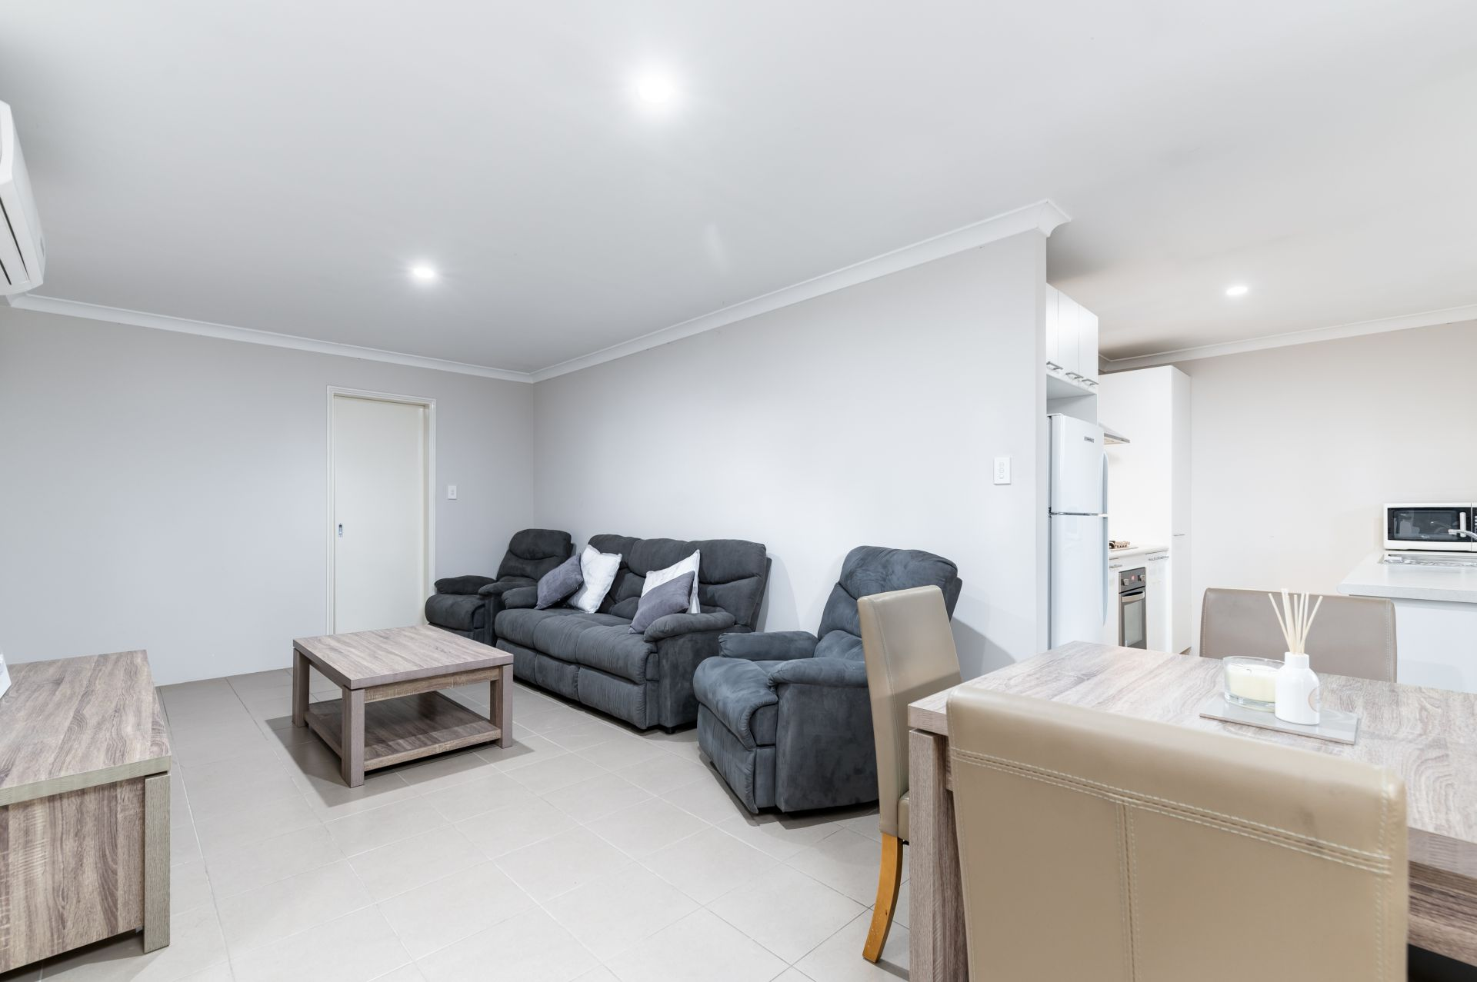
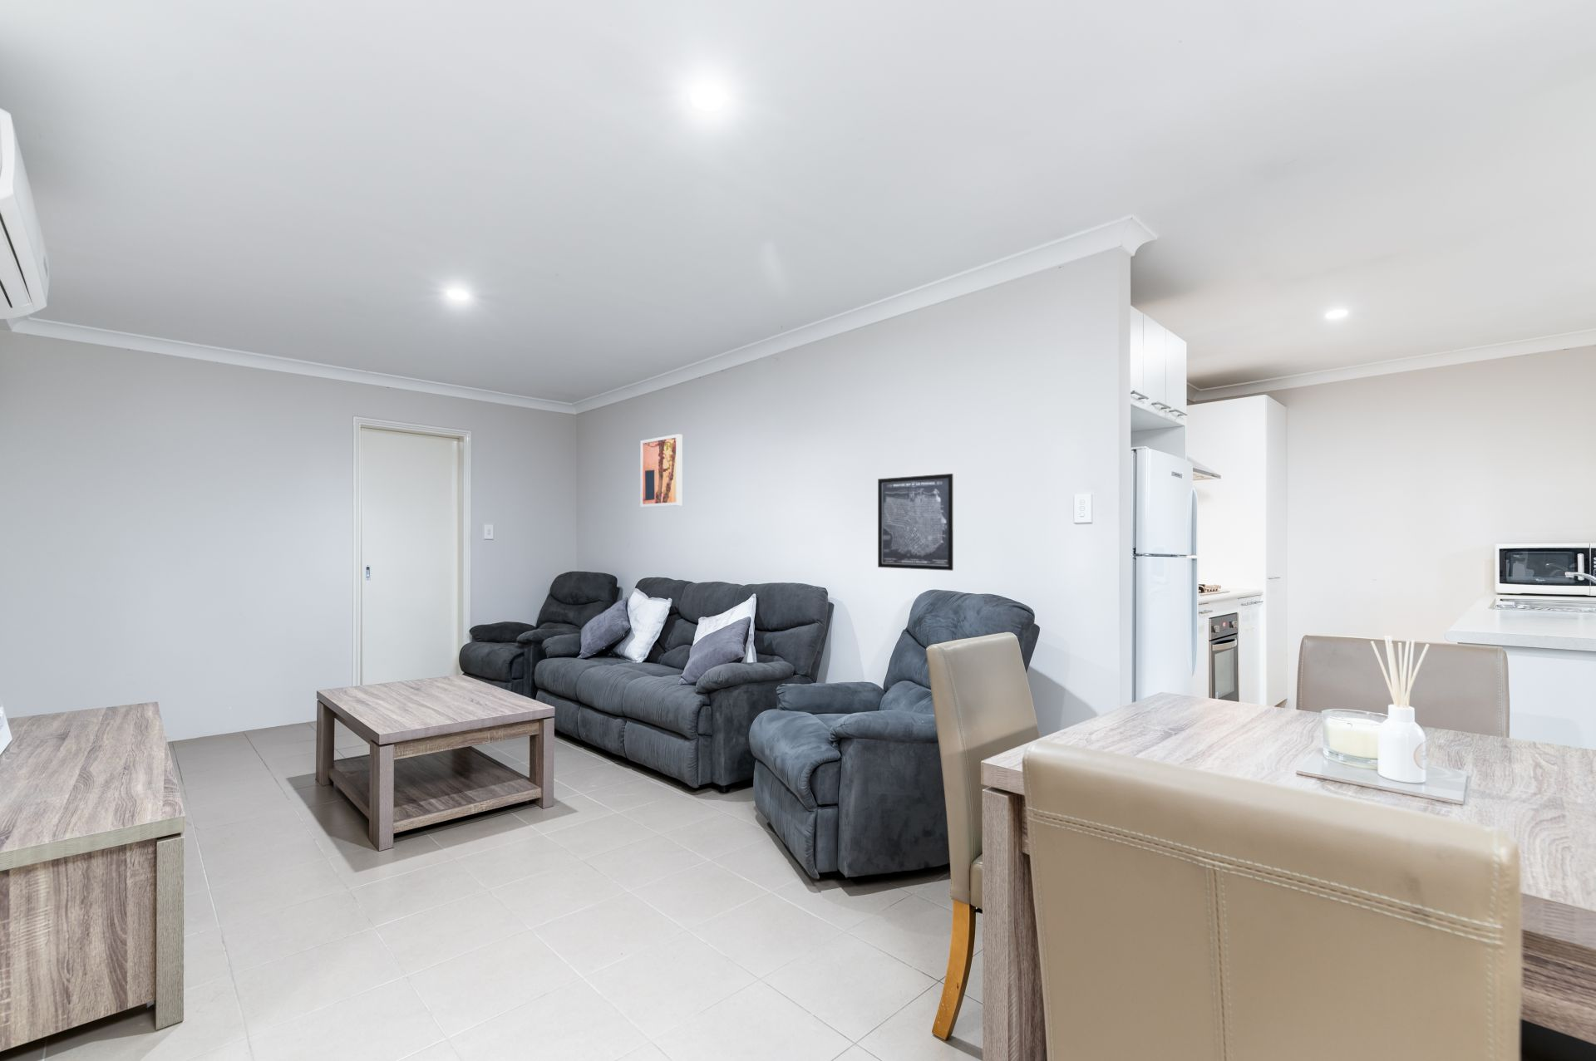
+ wall art [640,433,684,508]
+ wall art [877,472,954,572]
